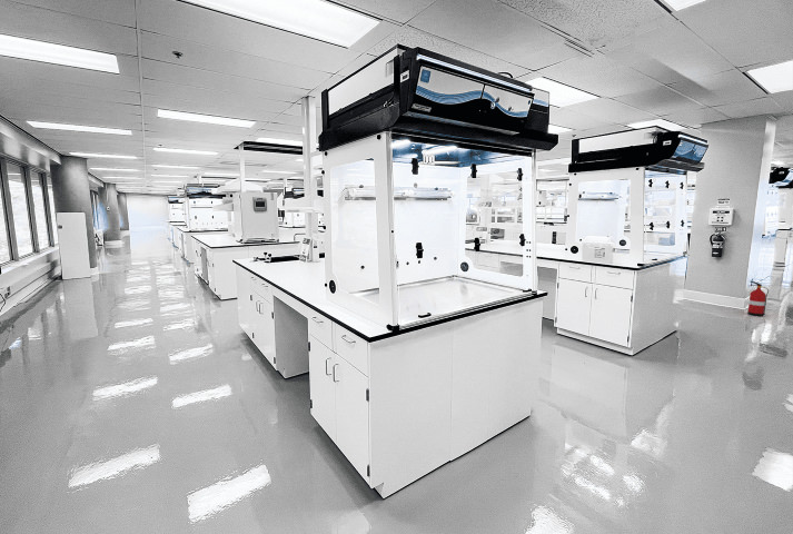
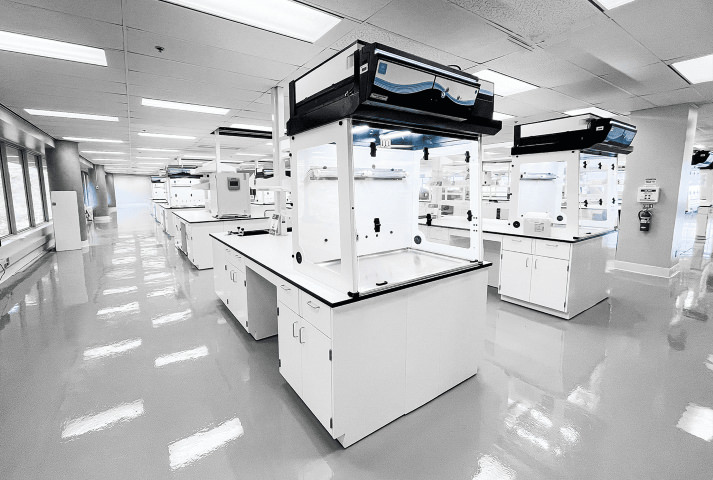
- fire extinguisher [746,280,770,317]
